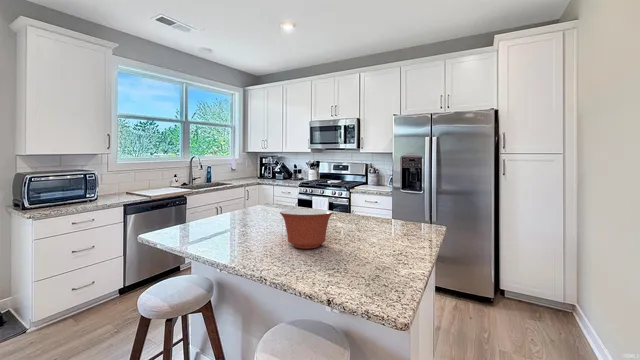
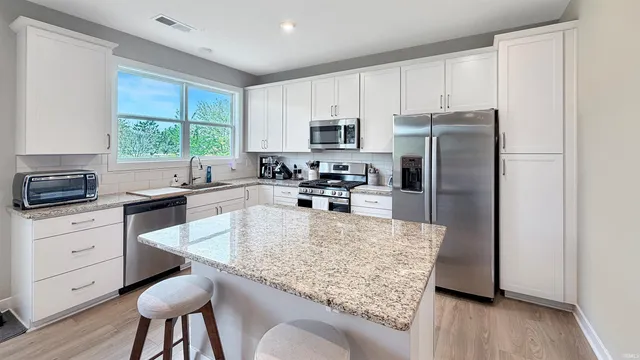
- mixing bowl [279,208,334,249]
